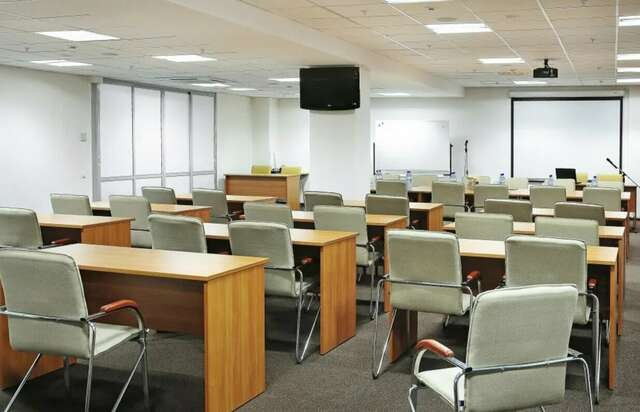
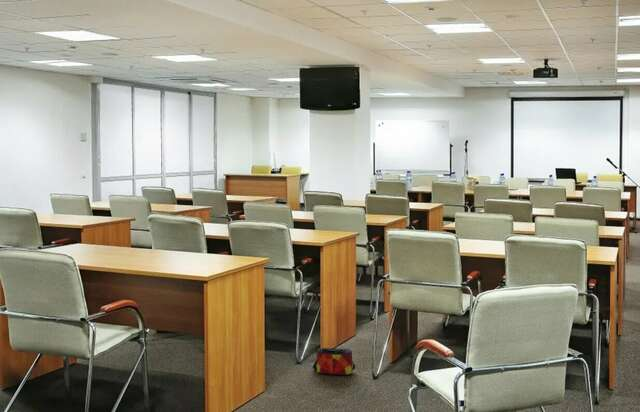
+ bag [312,347,356,376]
